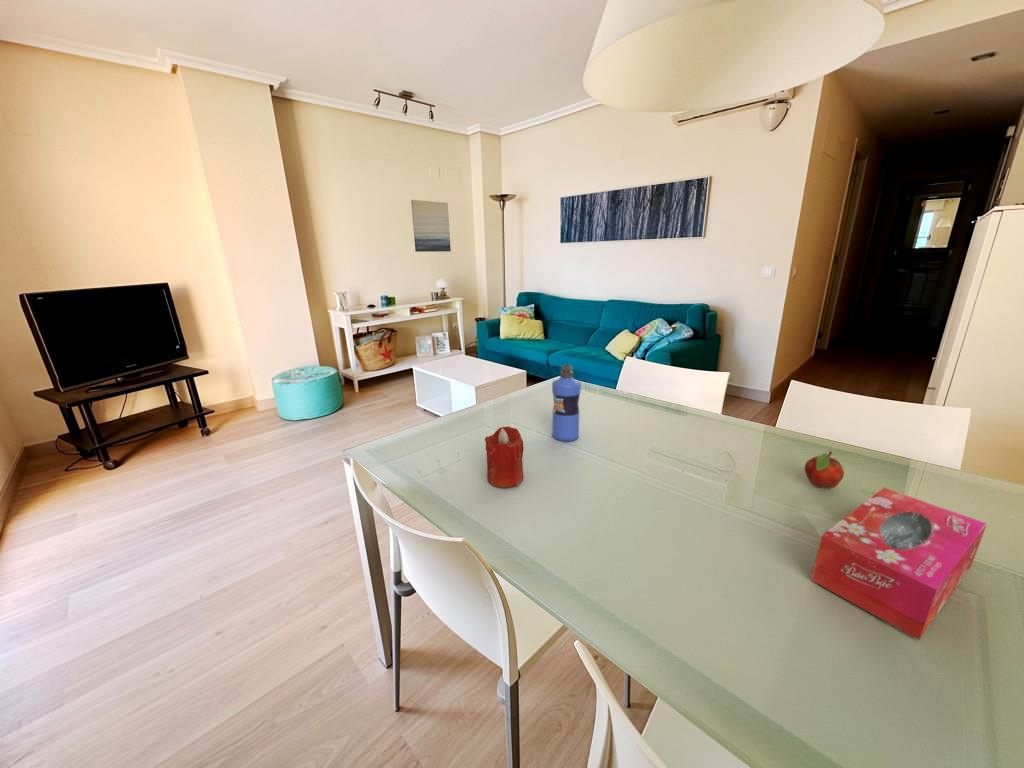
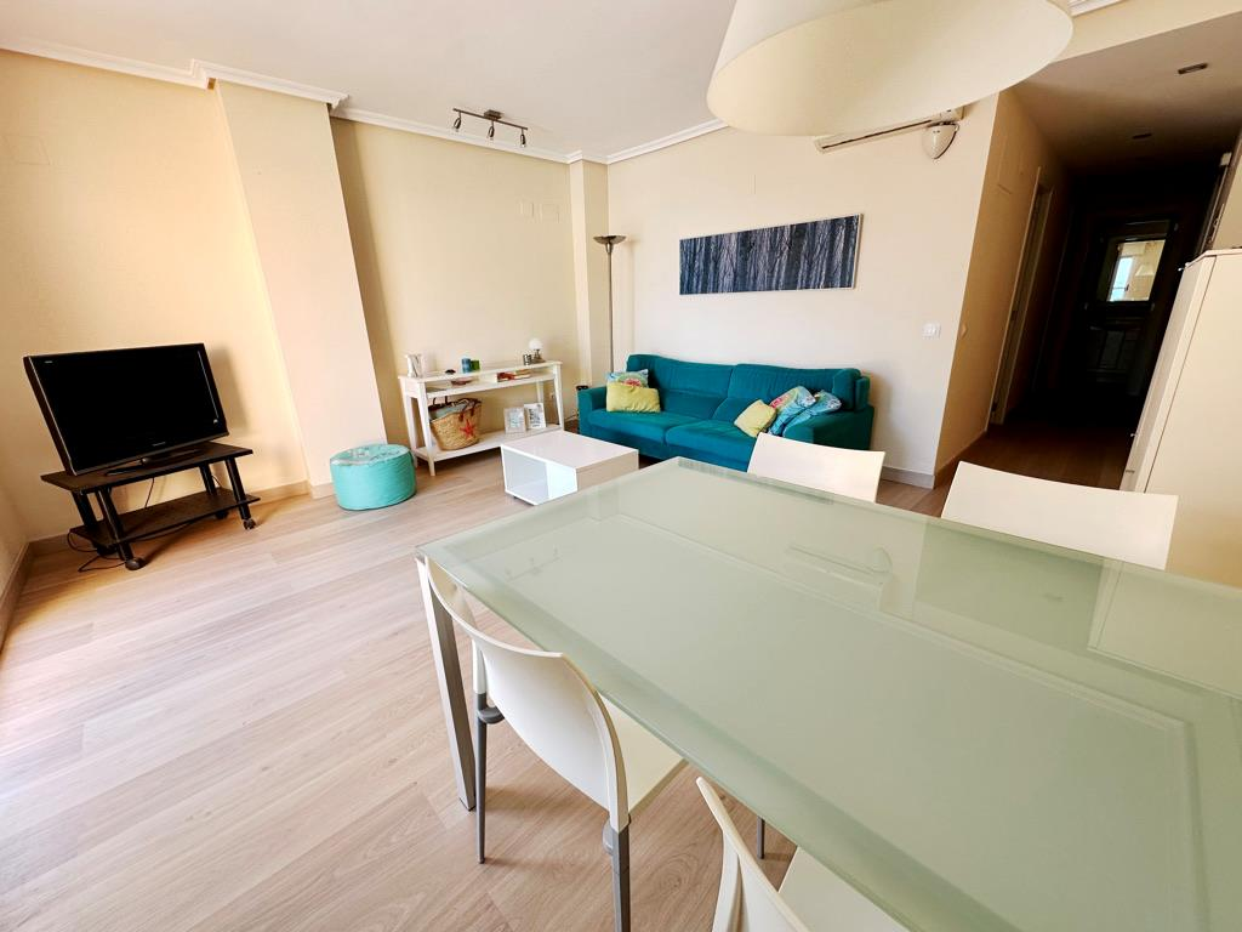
- candle [484,425,525,488]
- wall art [410,199,452,253]
- fruit [804,450,845,490]
- tissue box [810,487,988,641]
- water bottle [551,363,582,442]
